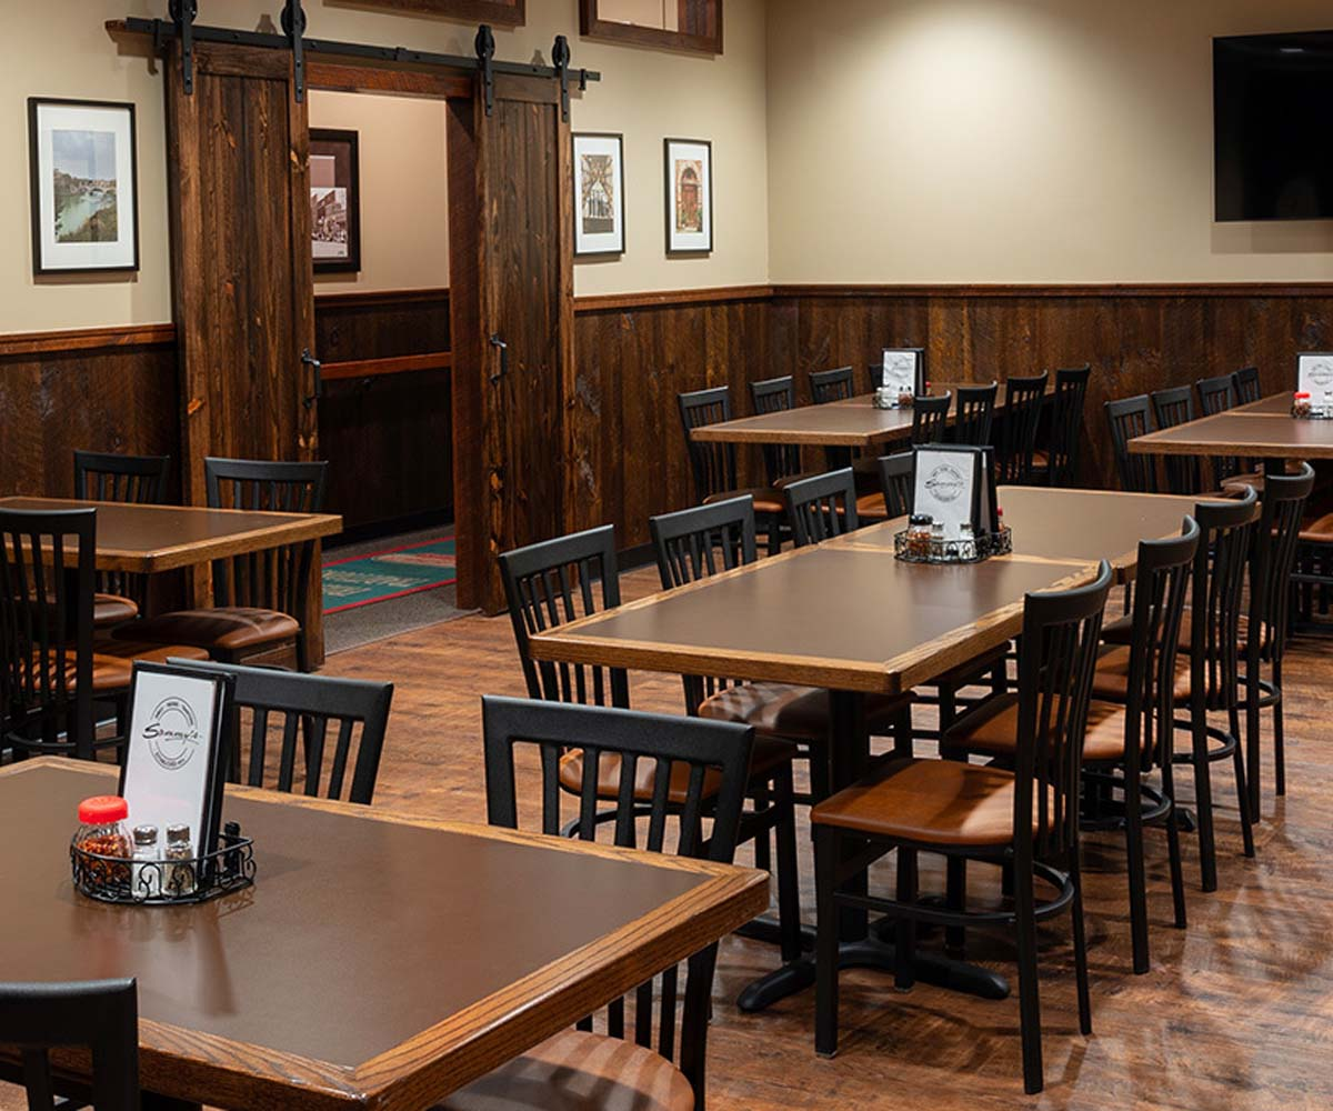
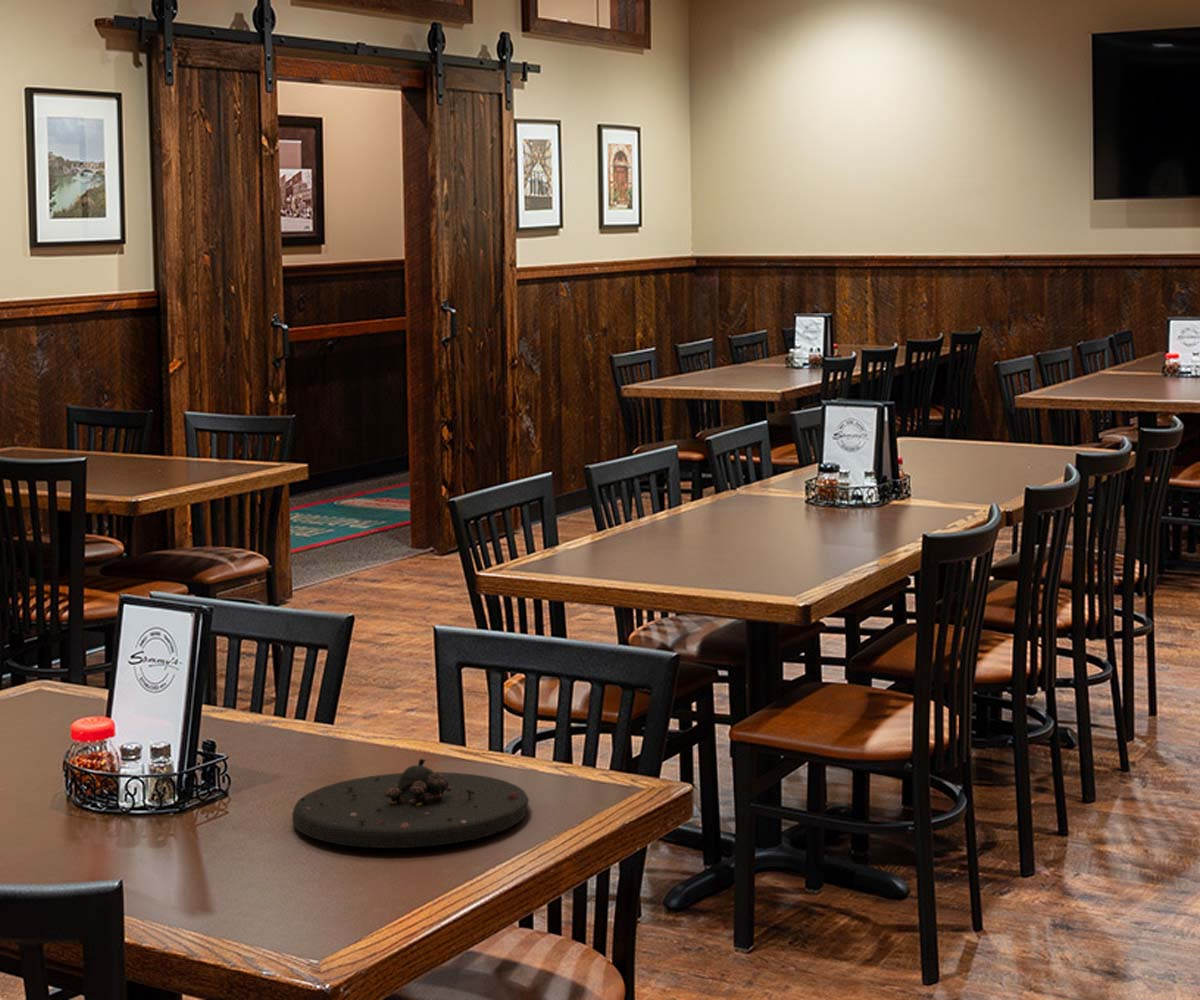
+ plate [291,758,530,849]
